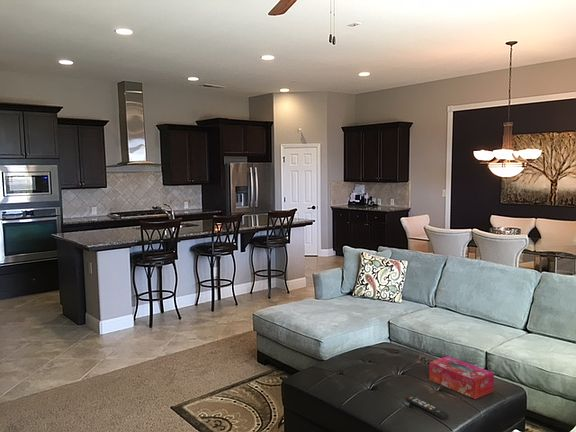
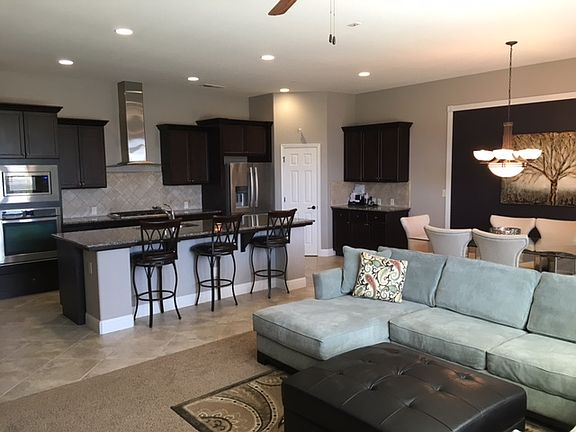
- tissue box [428,355,495,400]
- remote control [405,395,450,420]
